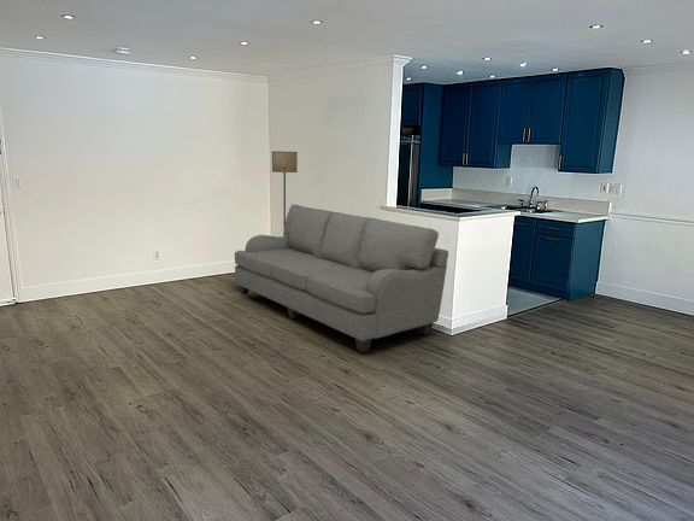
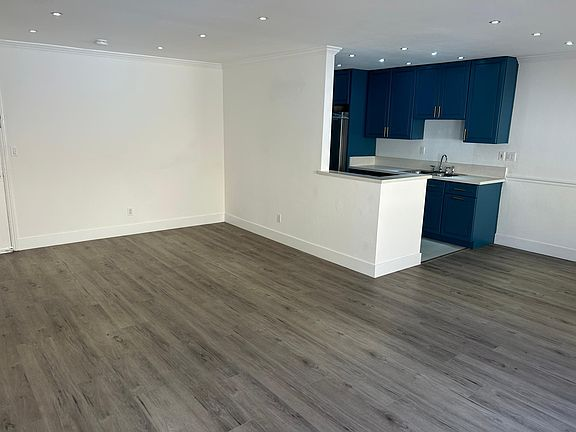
- floor lamp [271,151,299,236]
- sofa [234,204,449,353]
